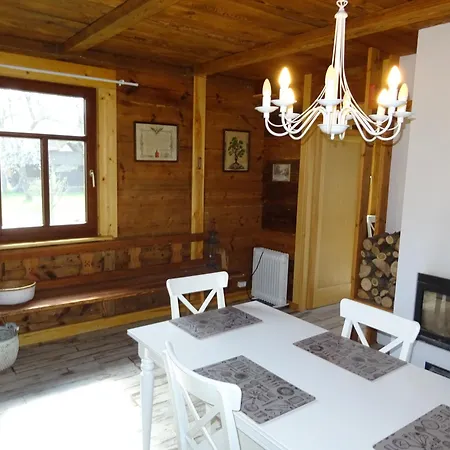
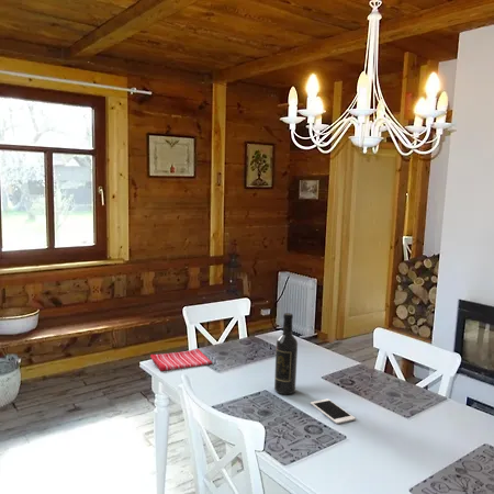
+ wine bottle [273,312,299,395]
+ dish towel [149,348,213,372]
+ cell phone [310,397,357,425]
